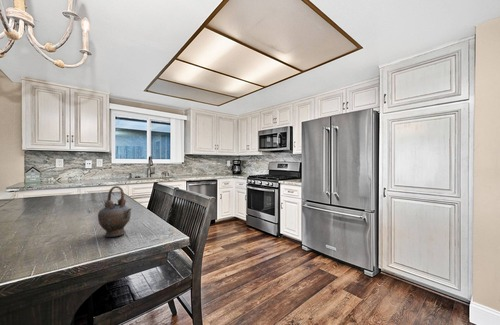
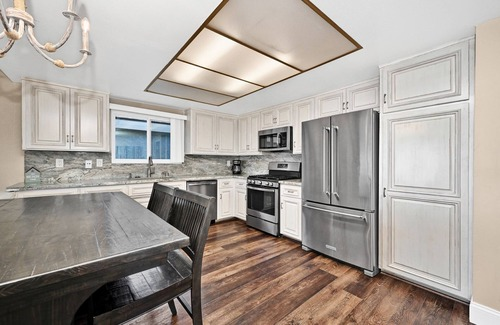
- teapot [97,185,132,238]
